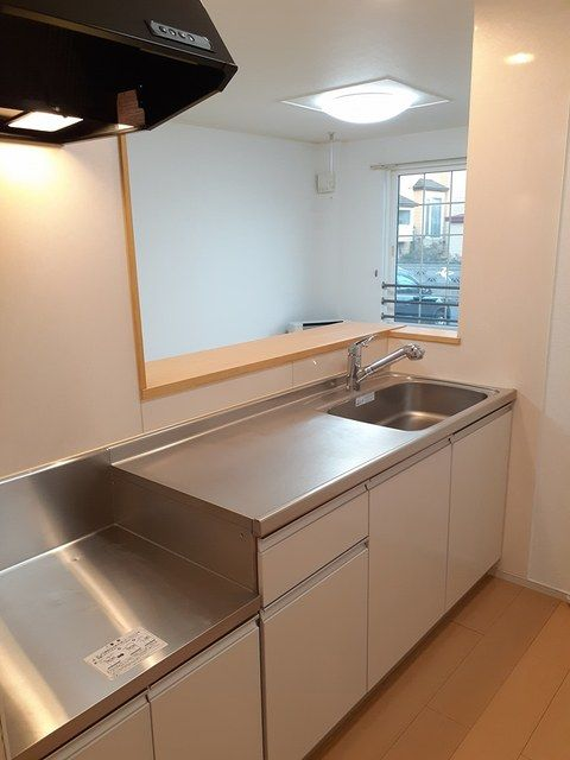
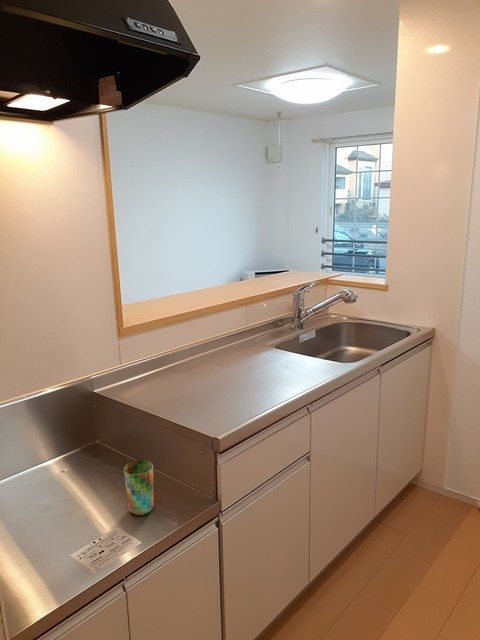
+ cup [123,459,154,516]
